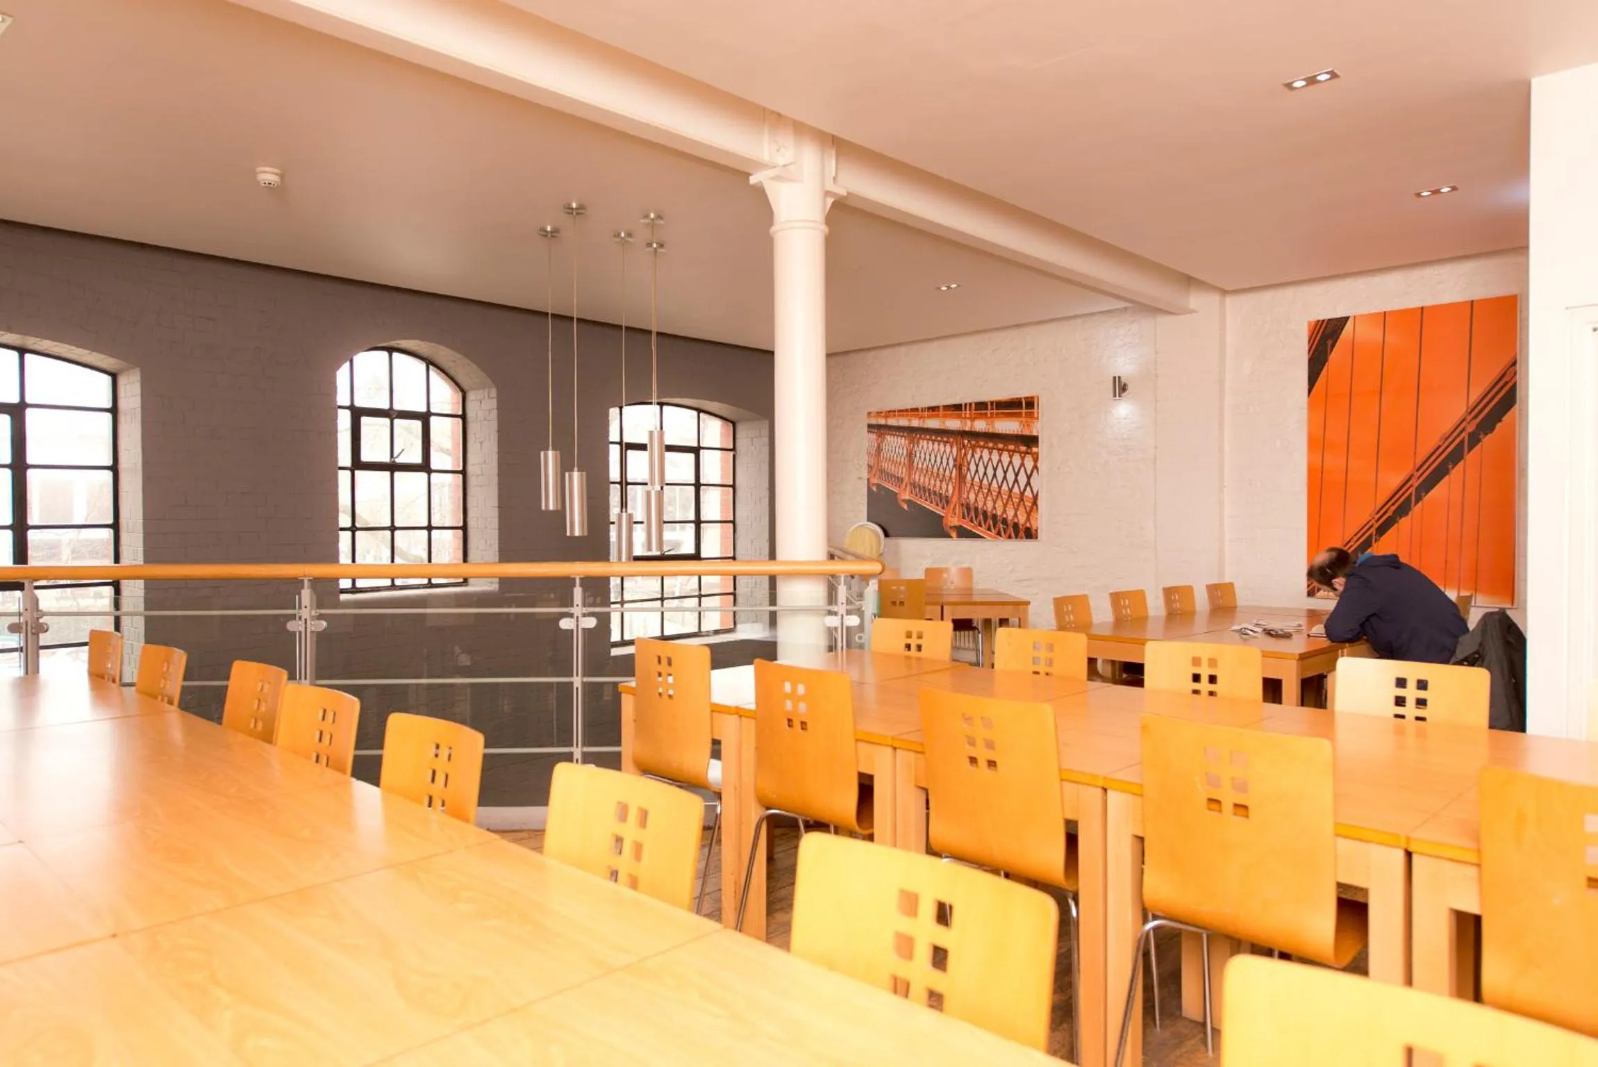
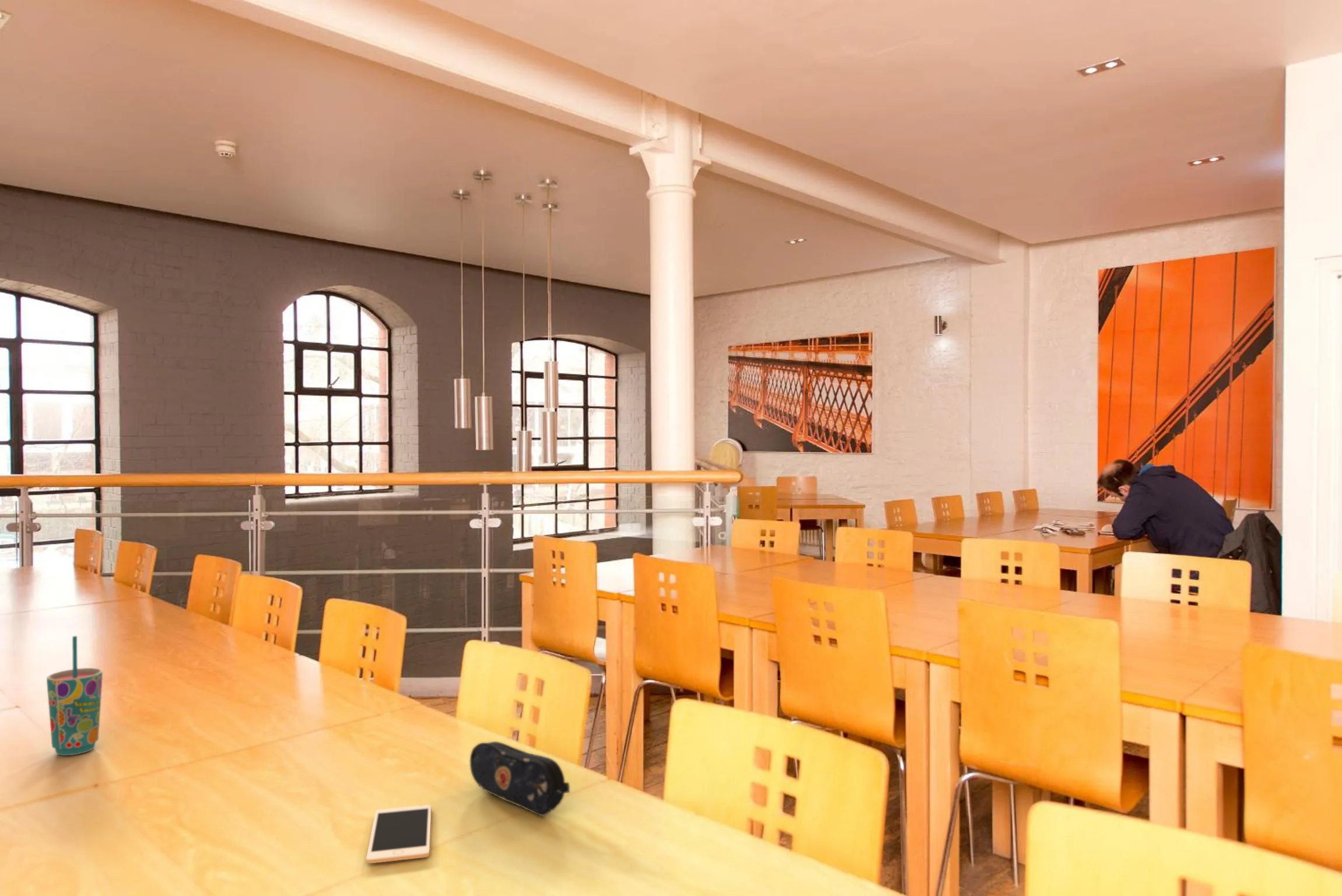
+ cup [46,635,103,756]
+ pencil case [469,741,570,817]
+ cell phone [366,804,432,864]
